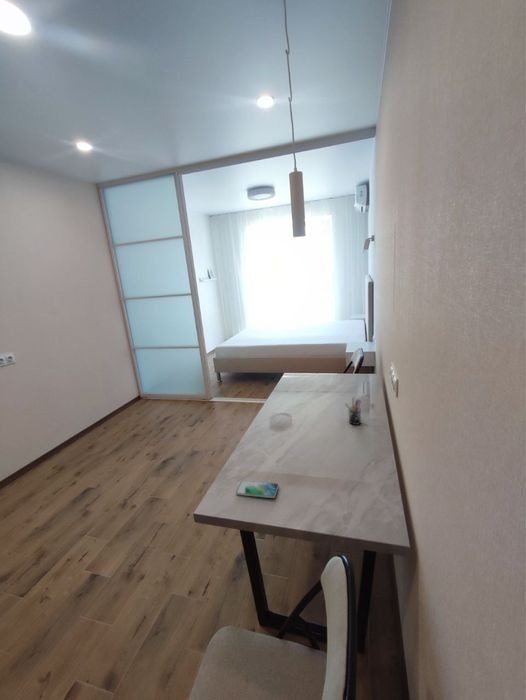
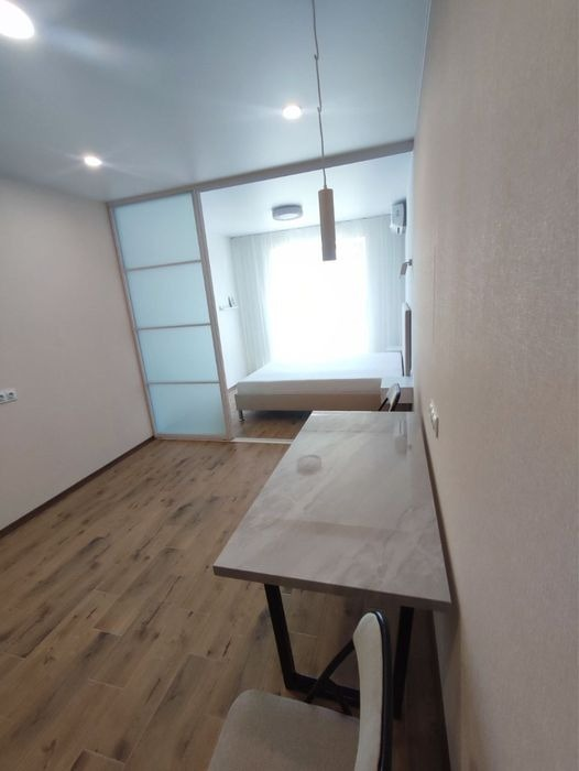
- pen holder [344,396,362,426]
- smartphone [235,480,279,499]
